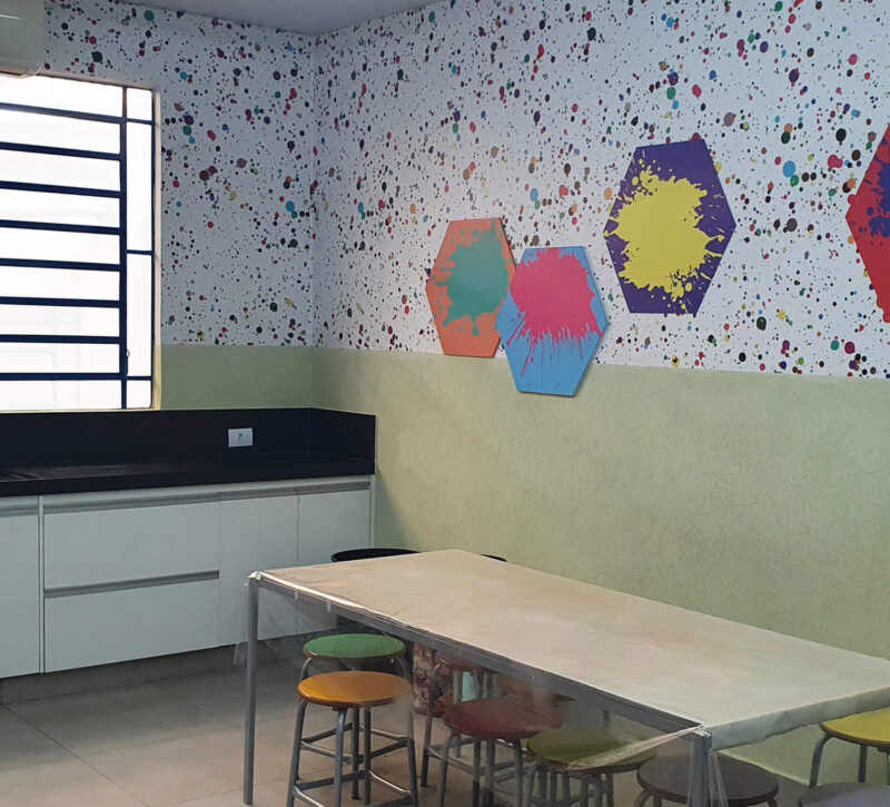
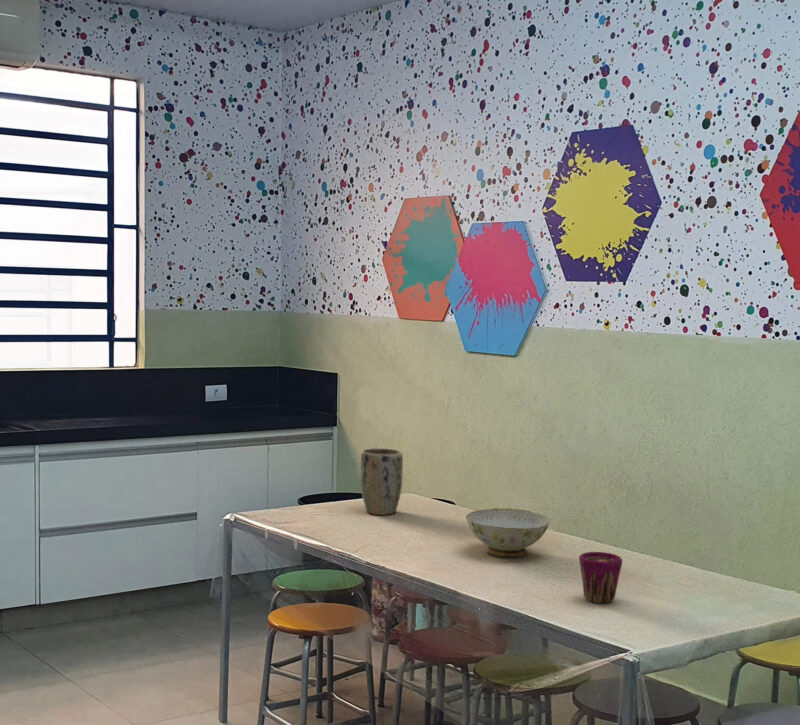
+ plant pot [360,447,404,516]
+ ceramic bowl [465,507,551,559]
+ cup [578,551,623,604]
